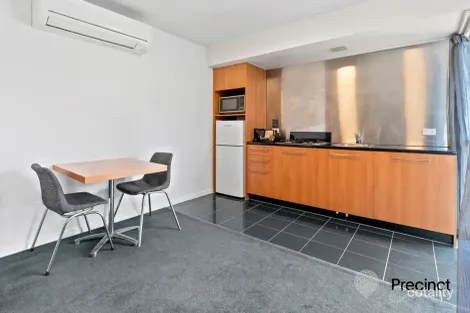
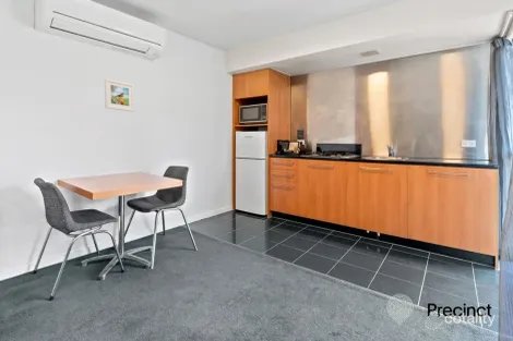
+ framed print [104,77,135,113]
